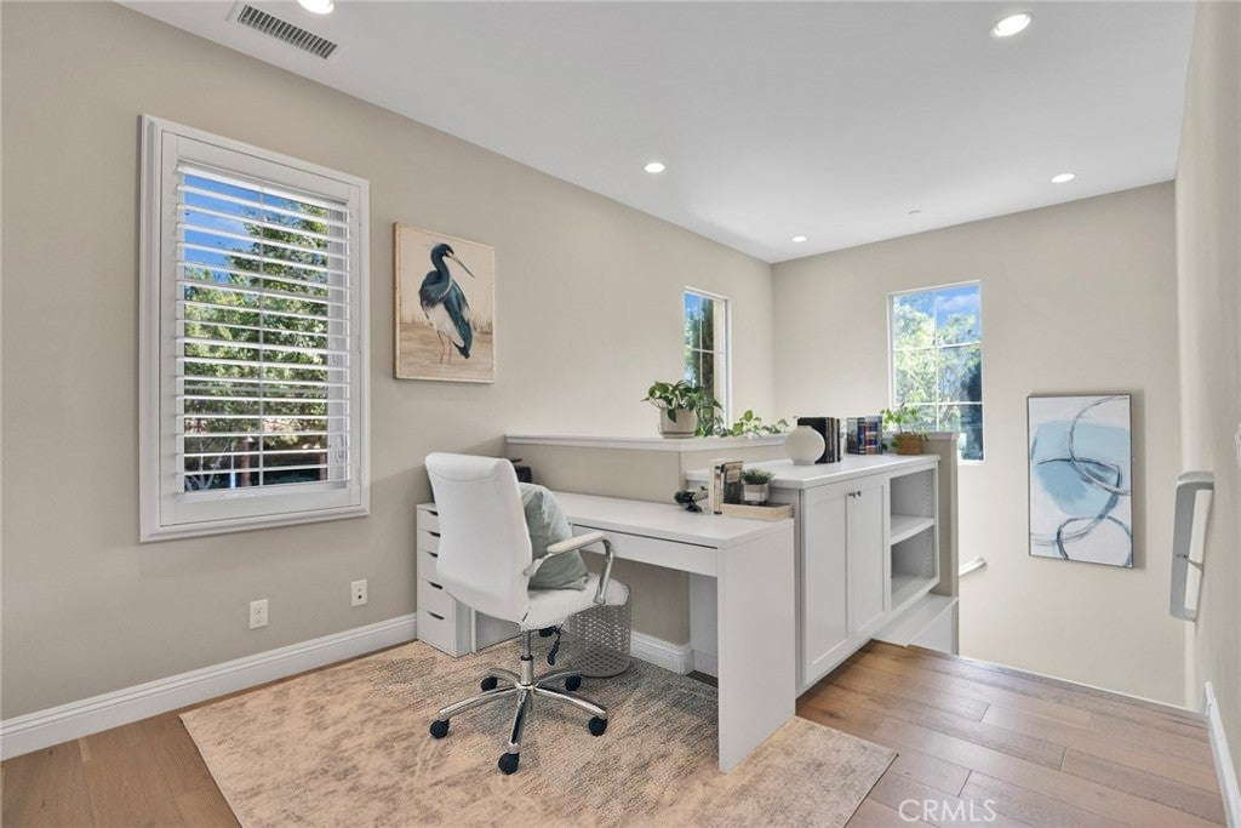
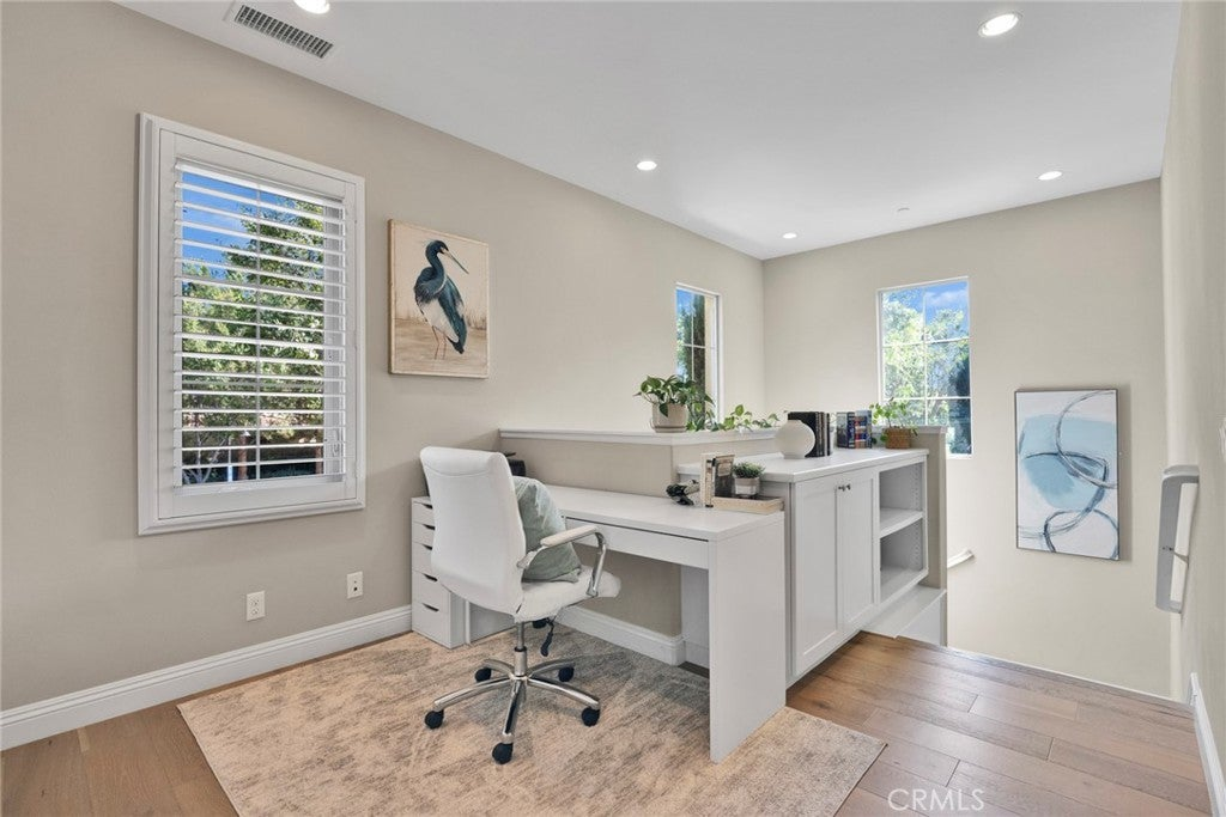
- waste bin [567,582,634,678]
